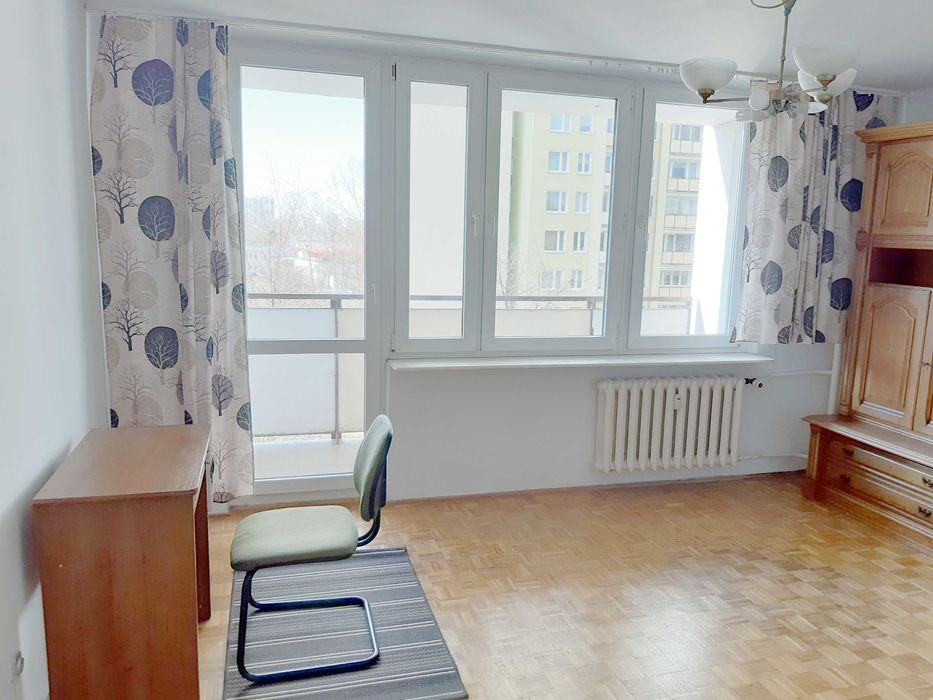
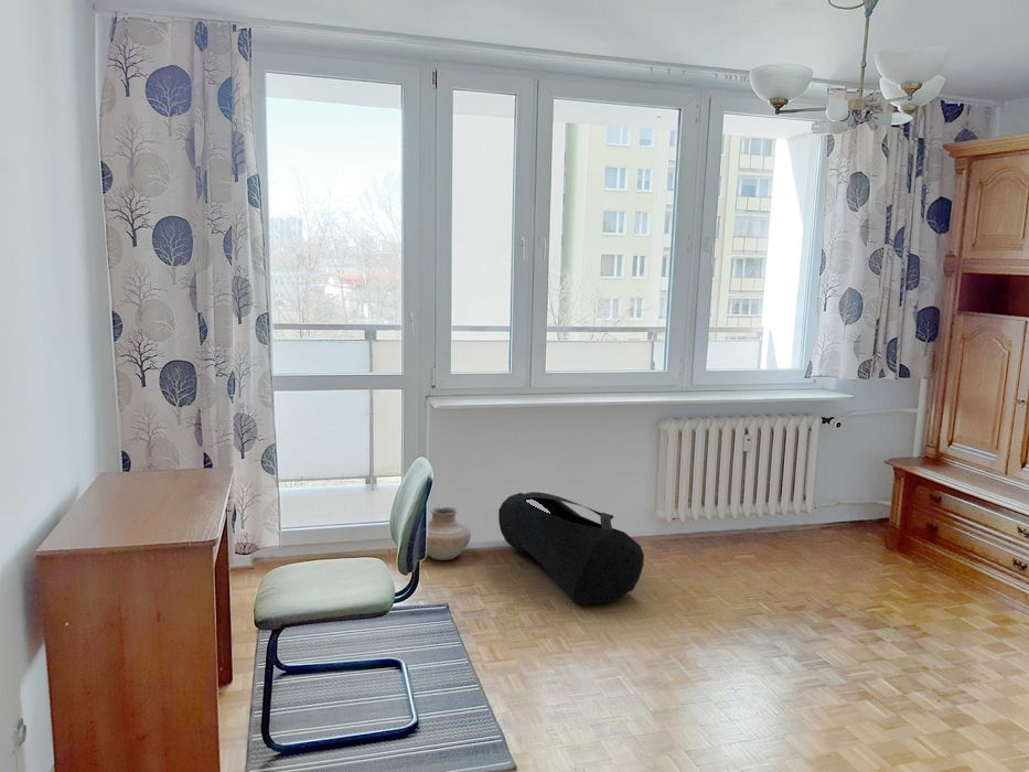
+ bag [497,491,645,604]
+ vase [426,506,472,561]
